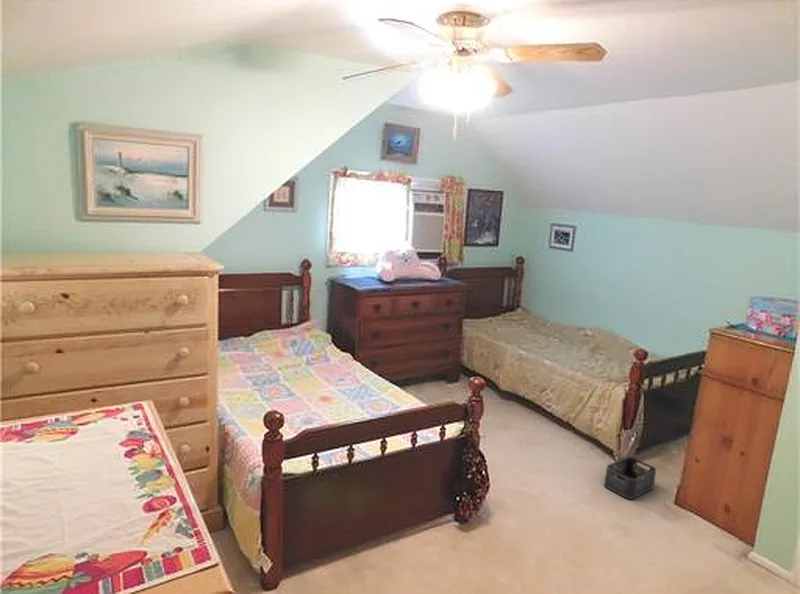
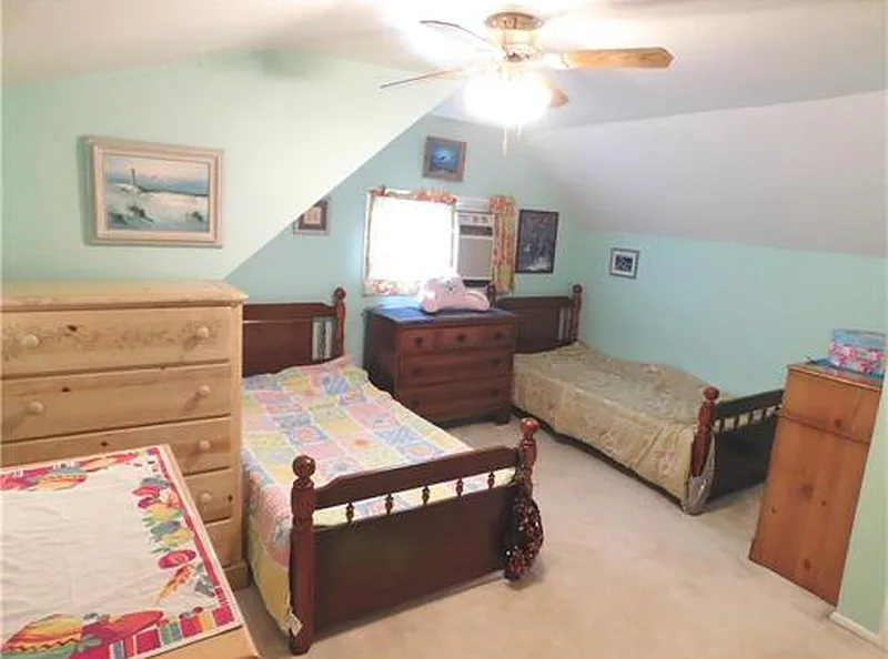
- storage bin [603,456,657,500]
